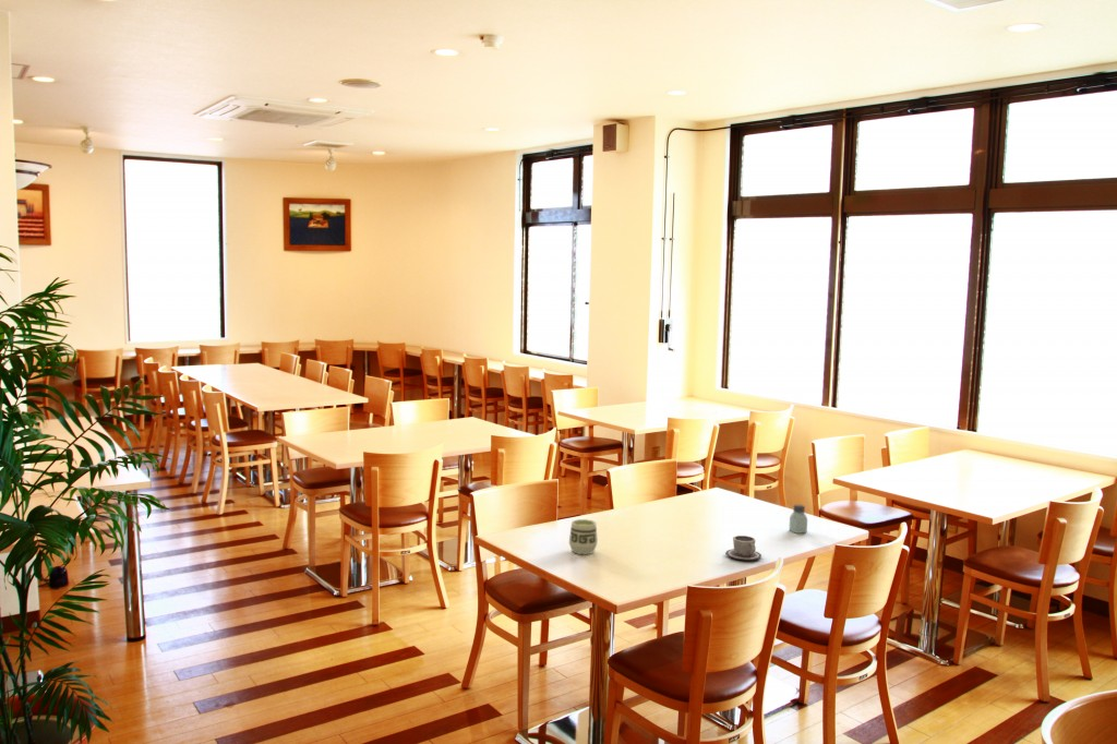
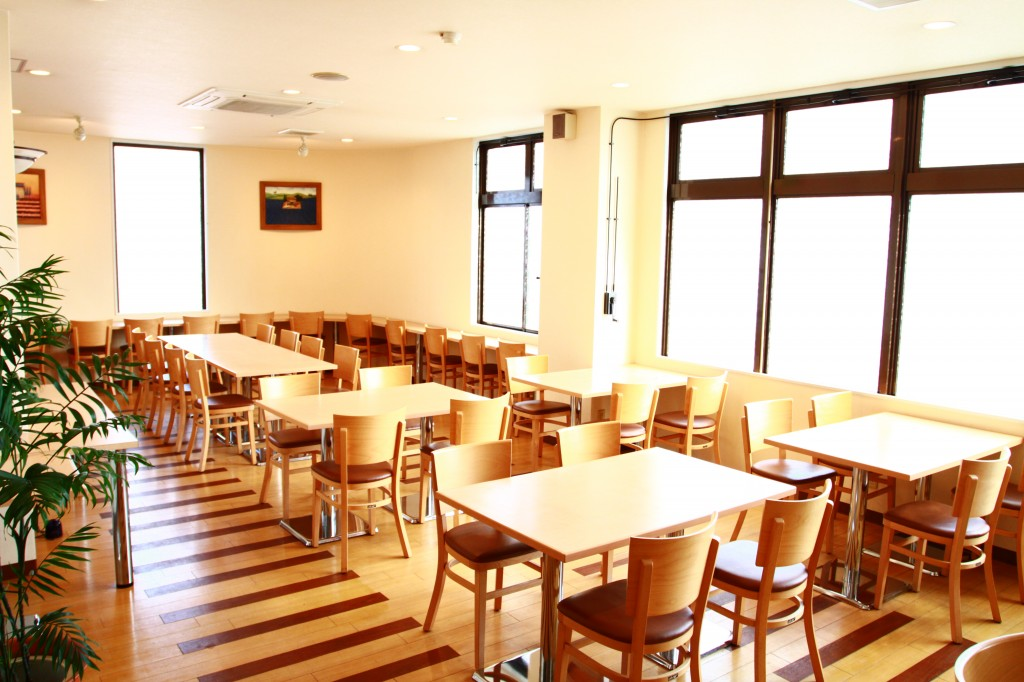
- cup [724,535,762,562]
- saltshaker [789,504,808,535]
- cup [568,518,599,555]
